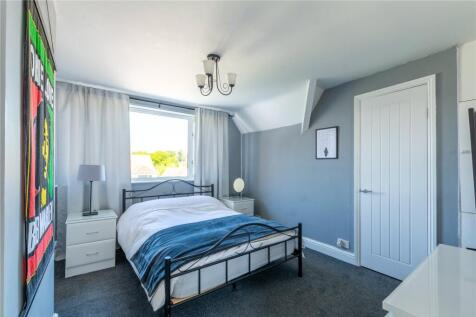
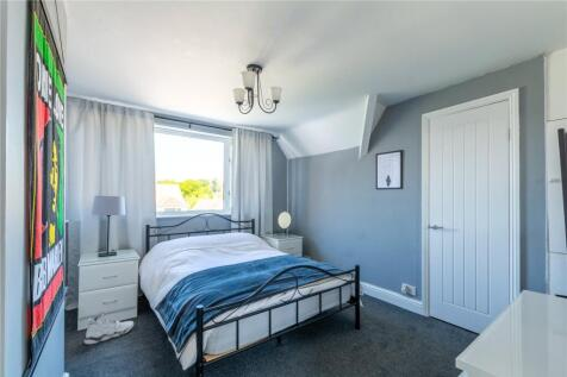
+ sneaker [83,310,135,345]
